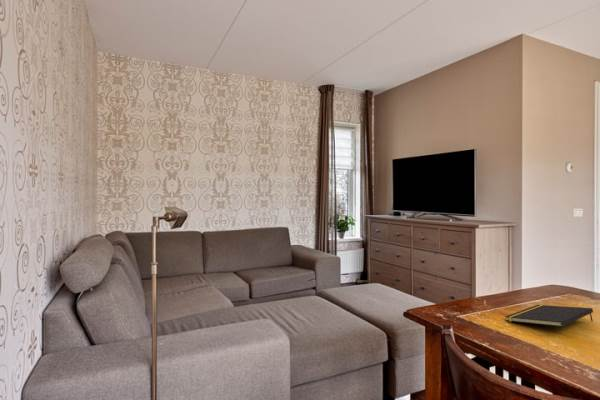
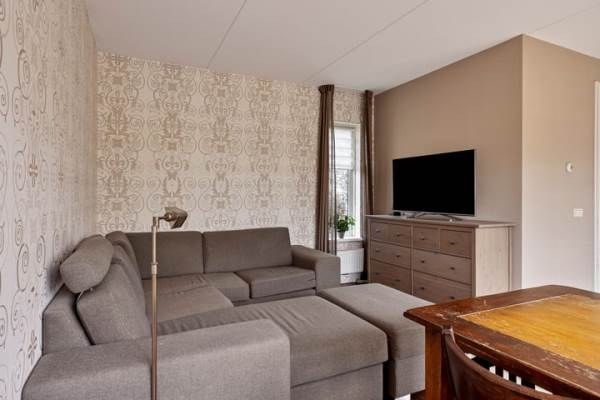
- notepad [504,304,594,328]
